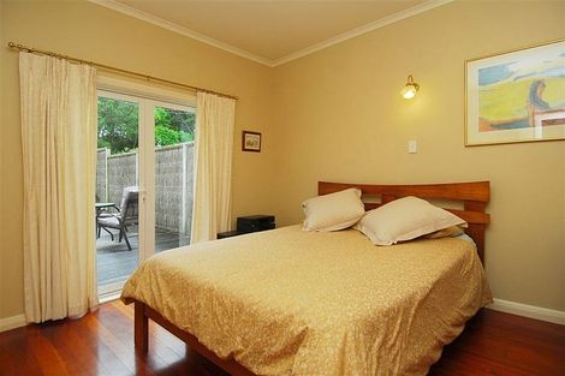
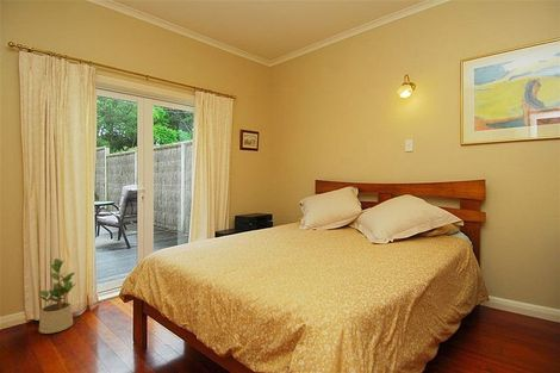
+ potted plant [38,257,77,335]
